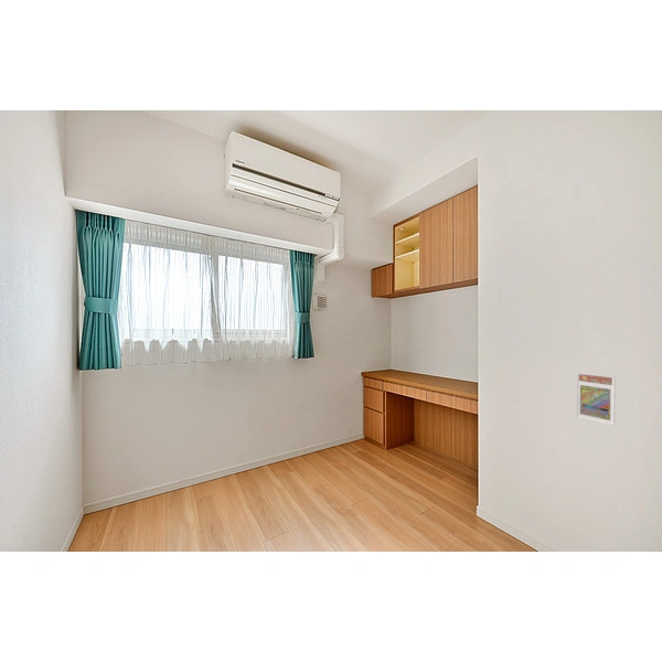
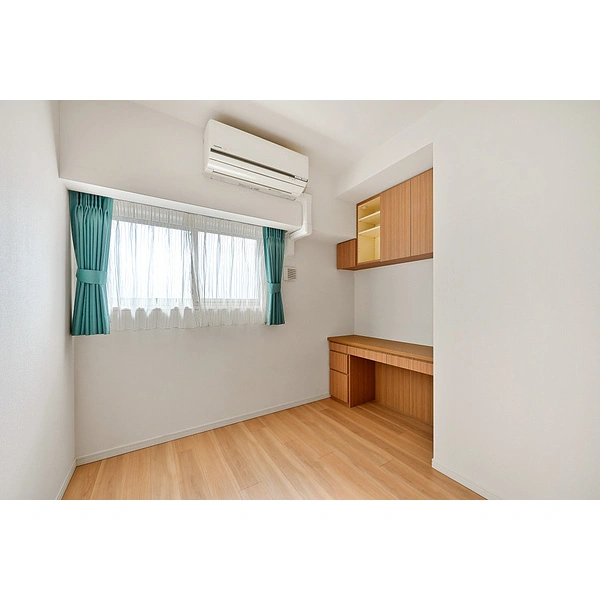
- trading card display case [575,371,617,426]
